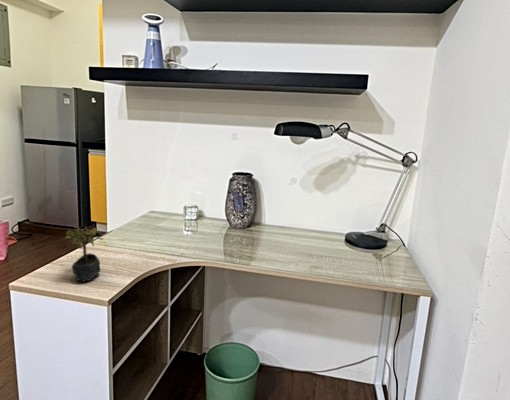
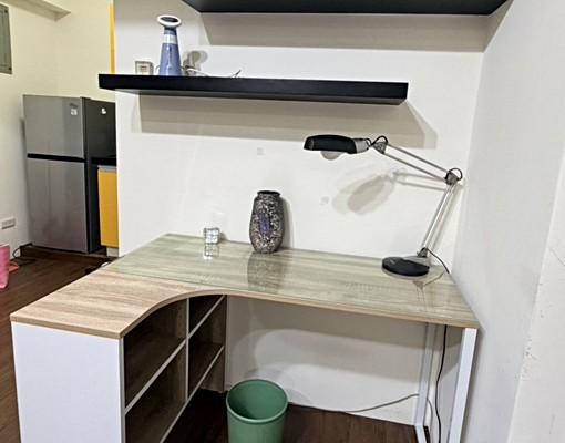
- succulent plant [64,225,104,283]
